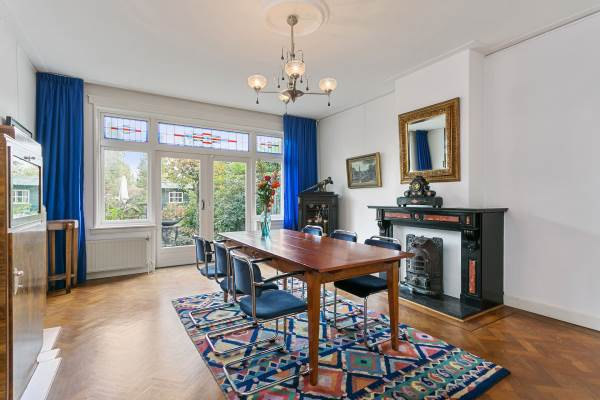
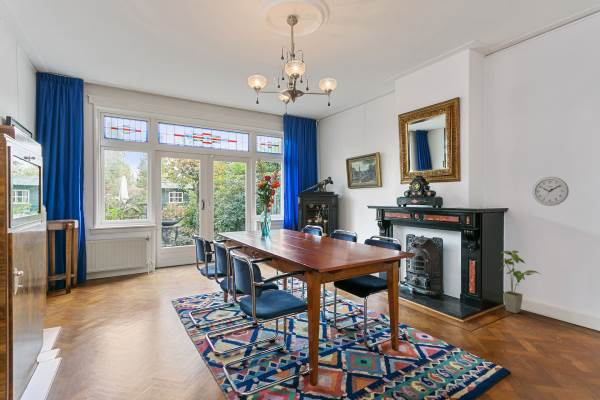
+ house plant [498,250,541,314]
+ wall clock [532,176,570,207]
